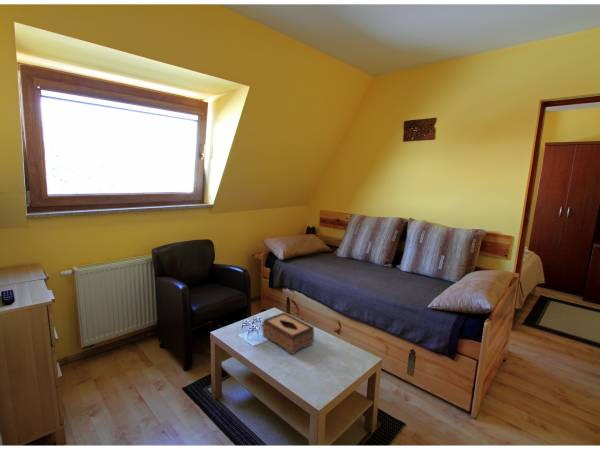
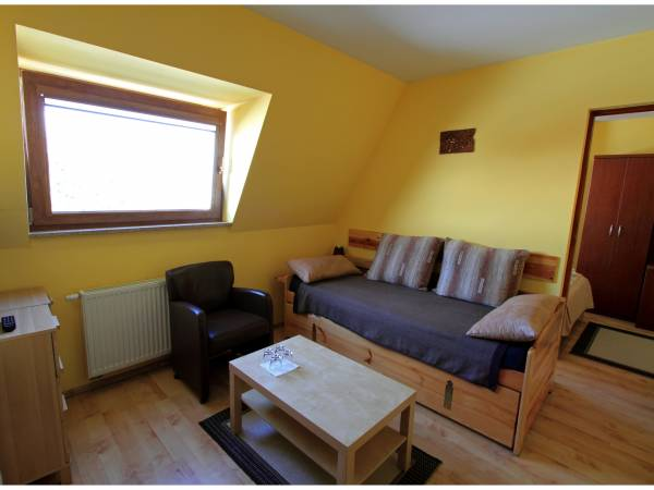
- tissue box [262,311,315,355]
